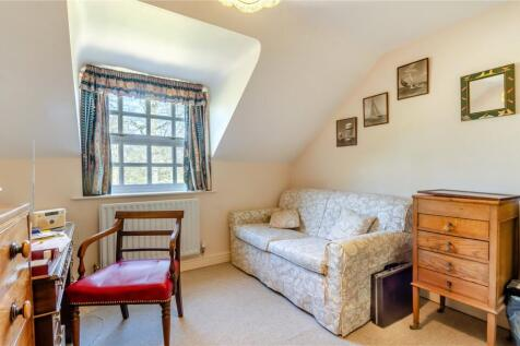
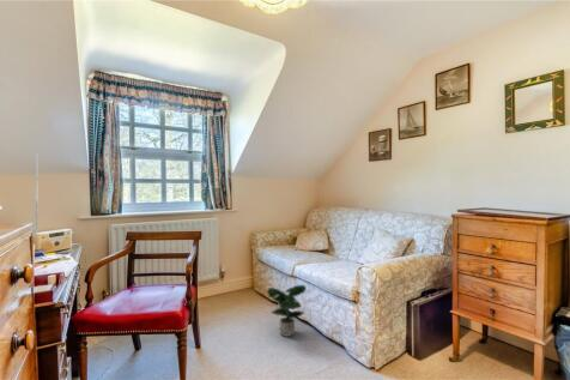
+ potted plant [266,284,308,338]
